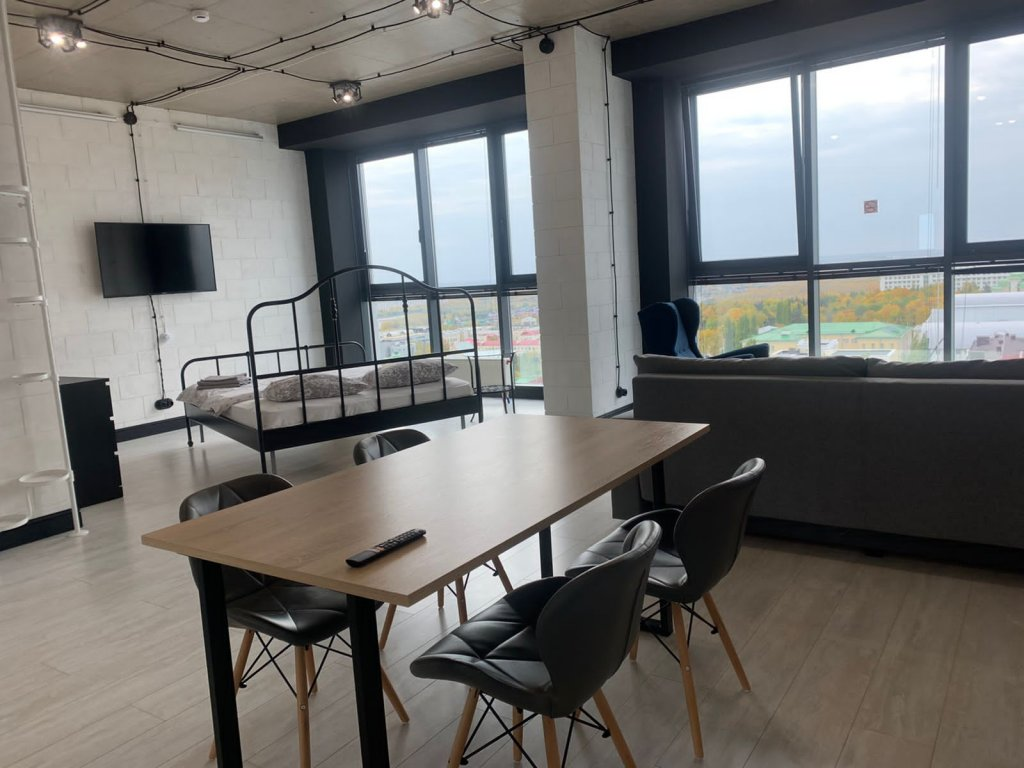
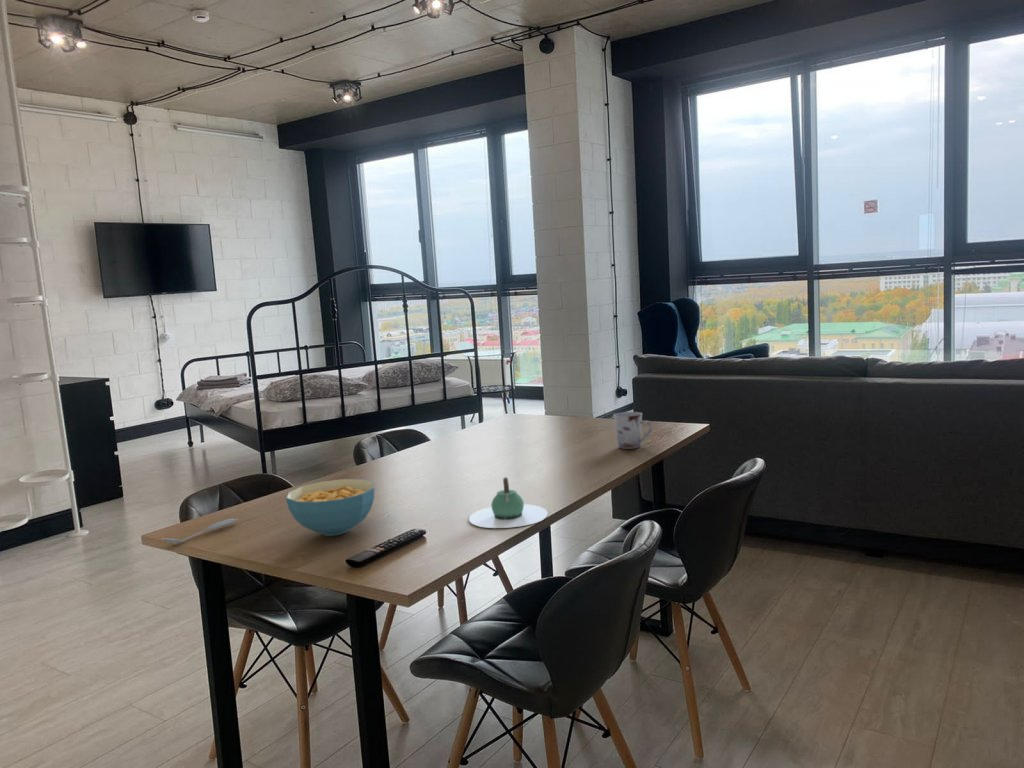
+ spoon [160,518,238,544]
+ cereal bowl [285,478,375,537]
+ teapot [468,476,549,529]
+ cup [612,411,653,450]
